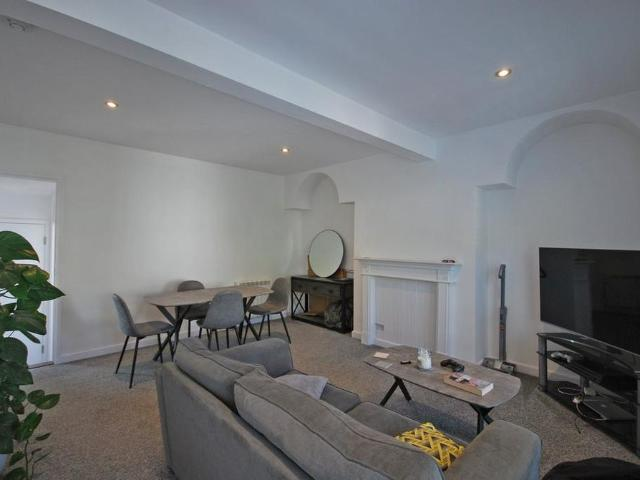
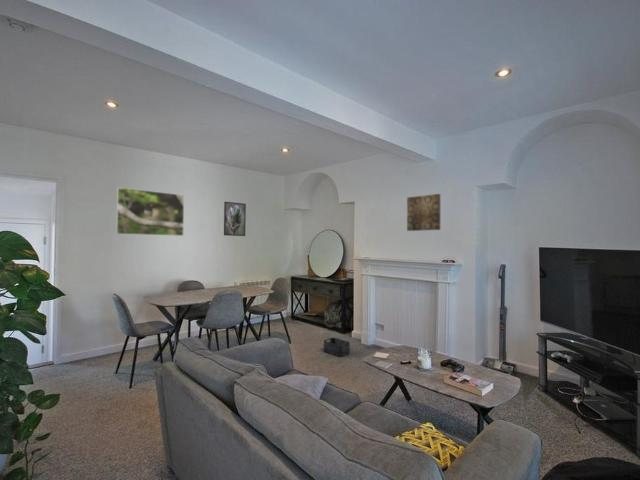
+ wall art [406,193,441,232]
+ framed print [115,186,185,237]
+ storage bin [323,337,351,357]
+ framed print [223,201,247,237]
